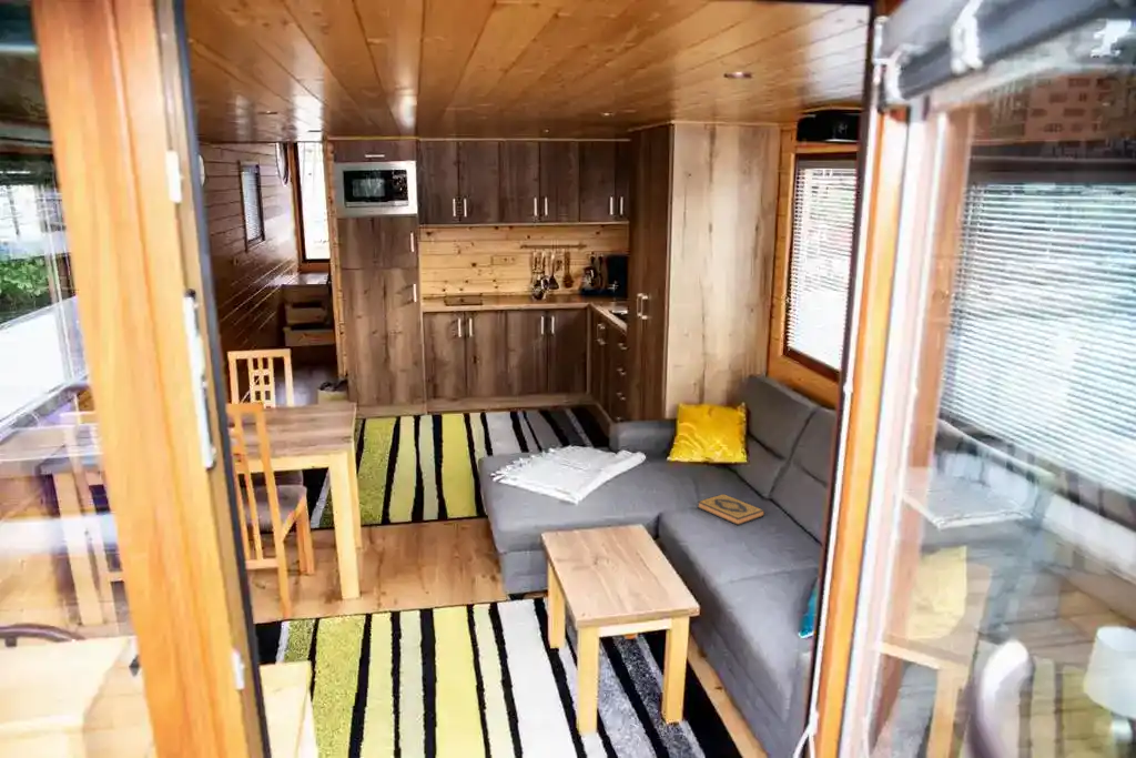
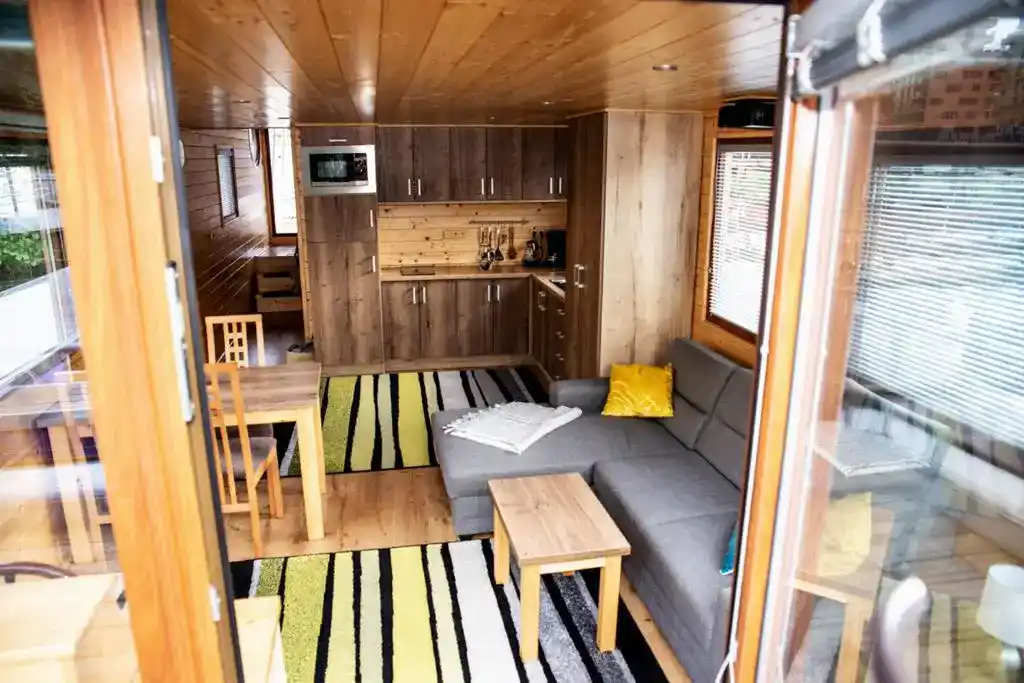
- hardback book [697,493,765,526]
